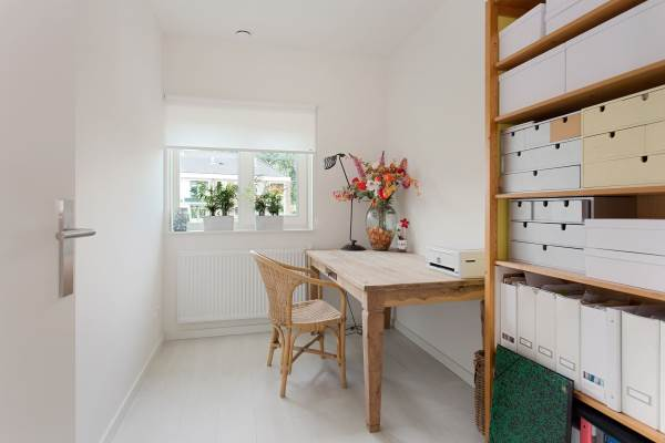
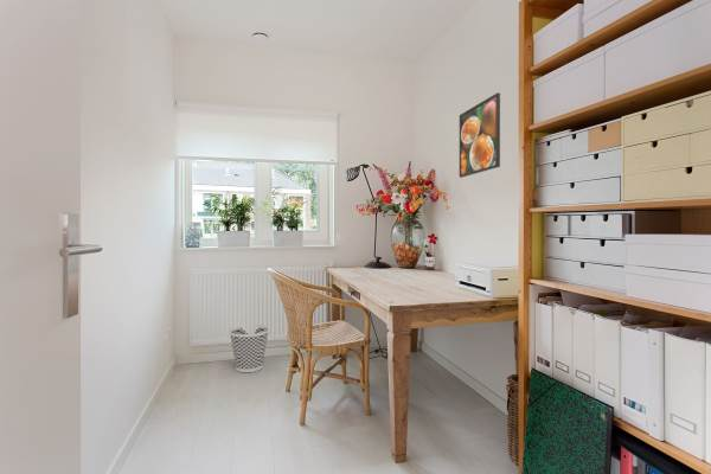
+ wastebasket [228,325,270,373]
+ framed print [459,91,501,179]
